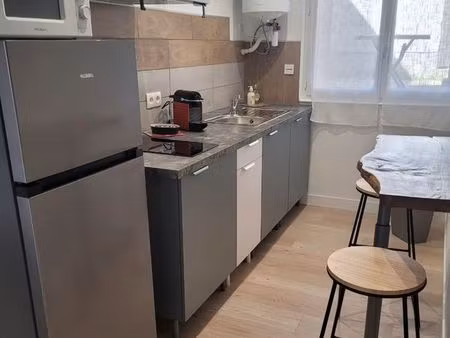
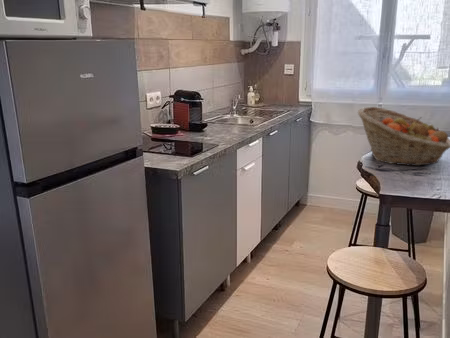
+ fruit basket [357,106,450,167]
